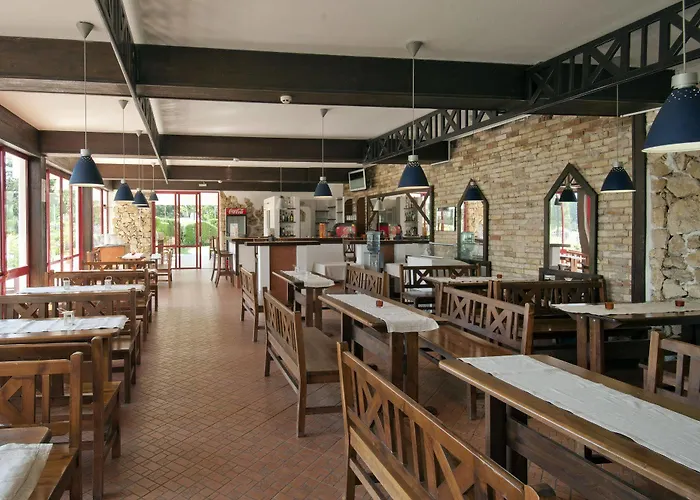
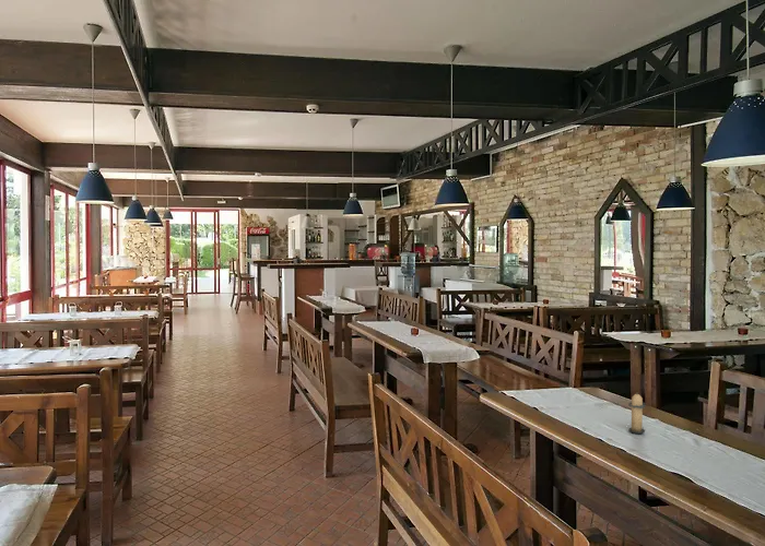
+ candle [627,393,648,435]
